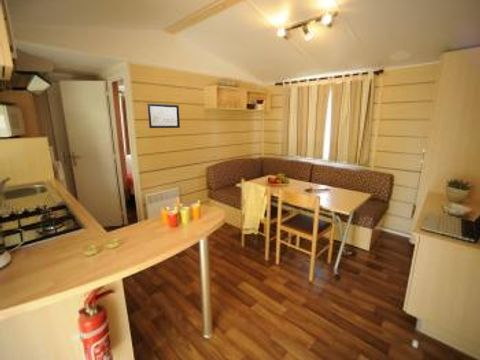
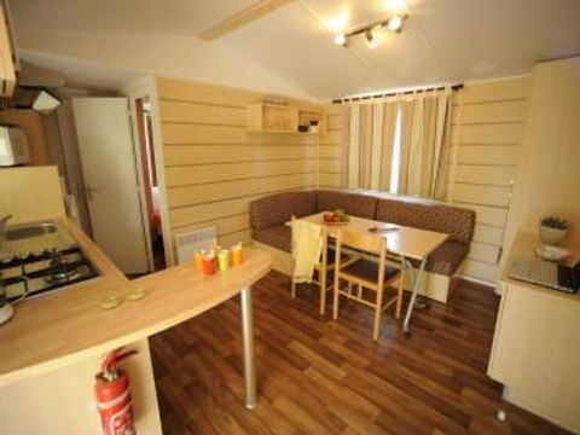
- wall art [147,102,181,129]
